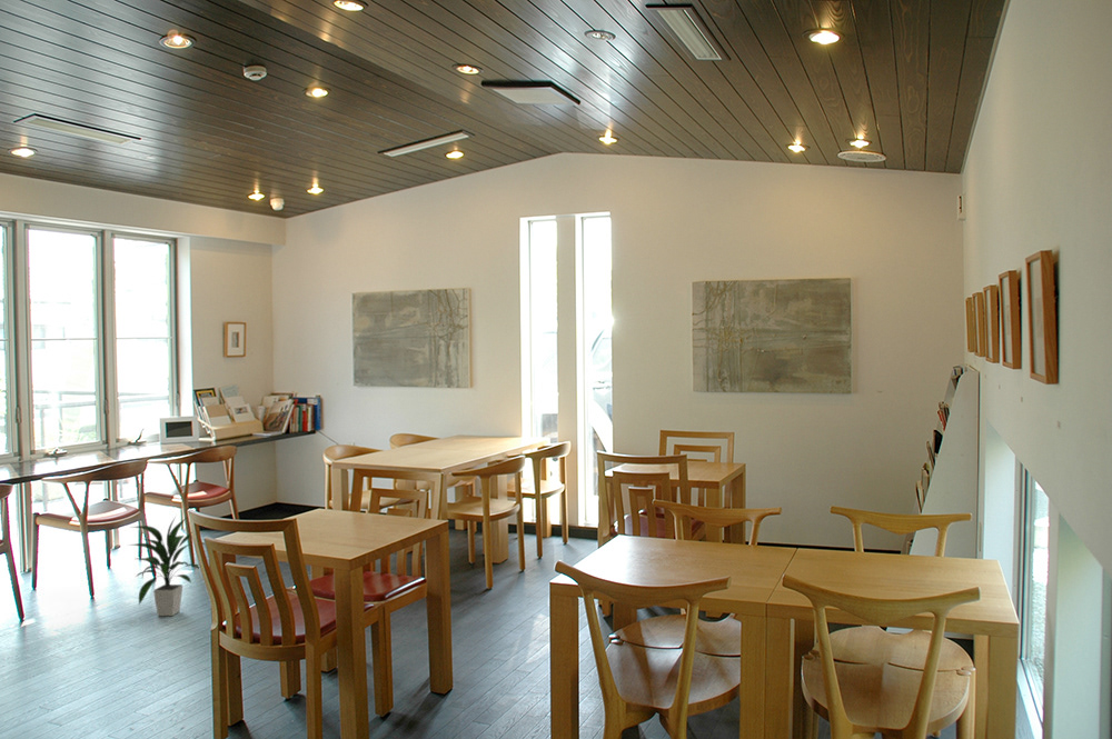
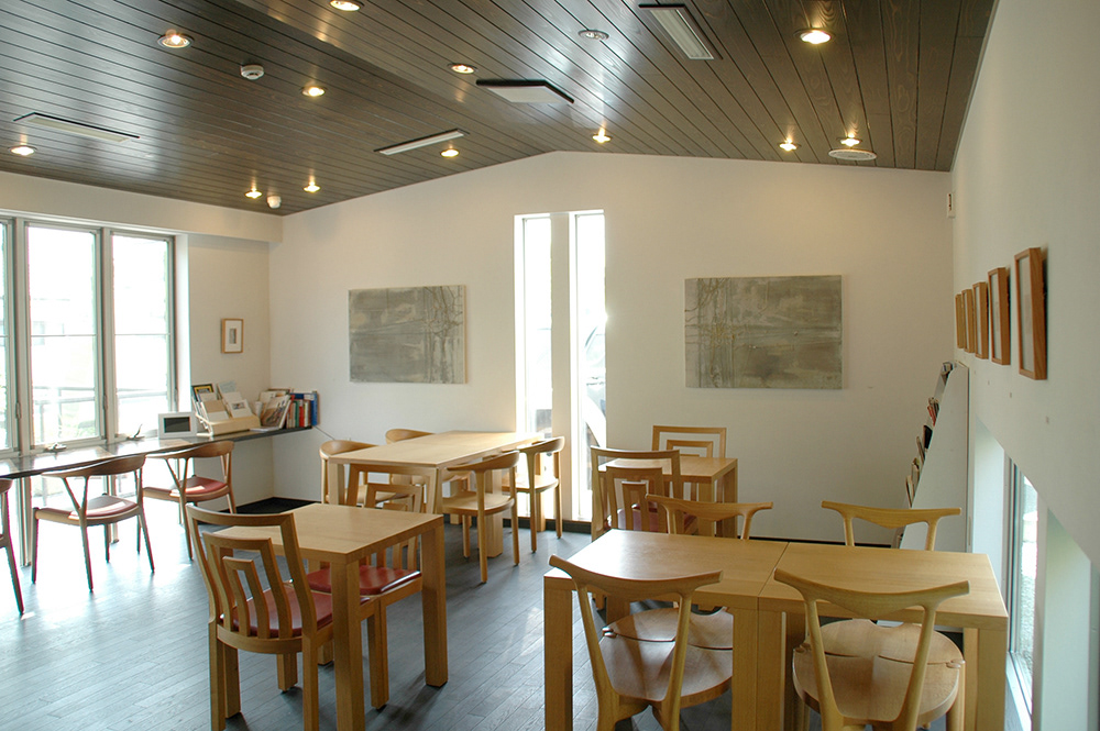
- indoor plant [127,513,209,617]
